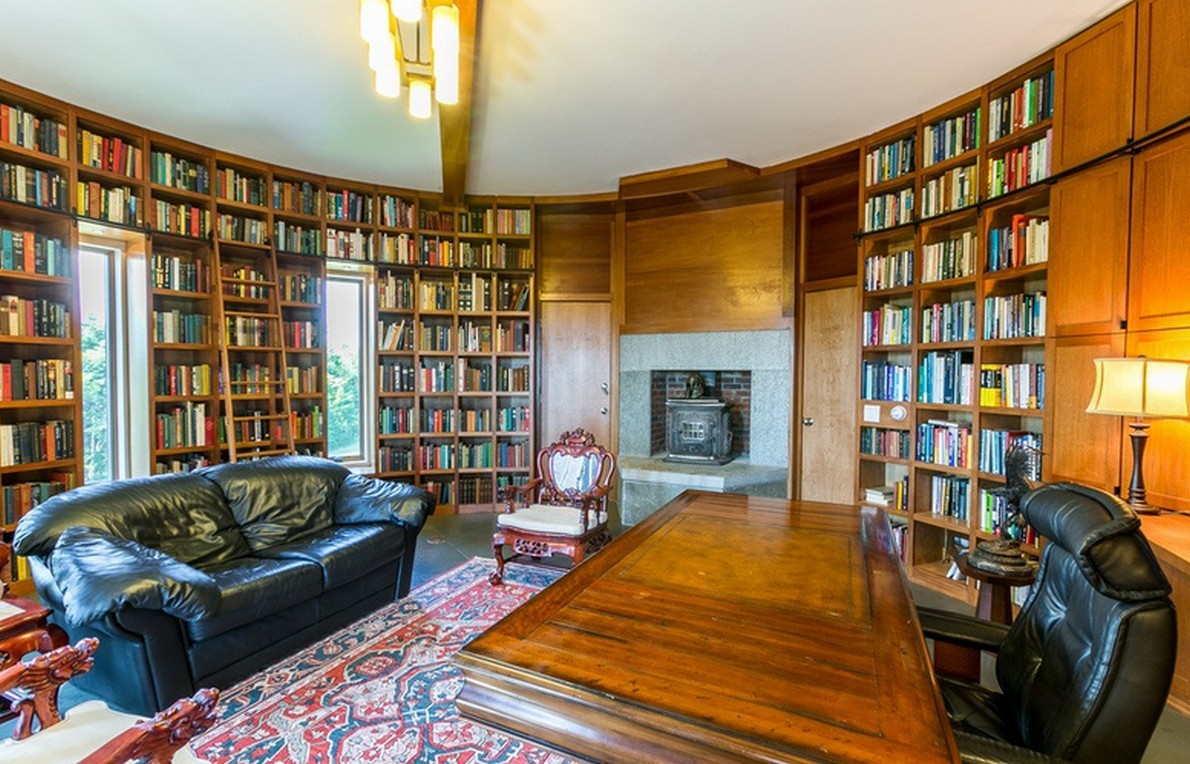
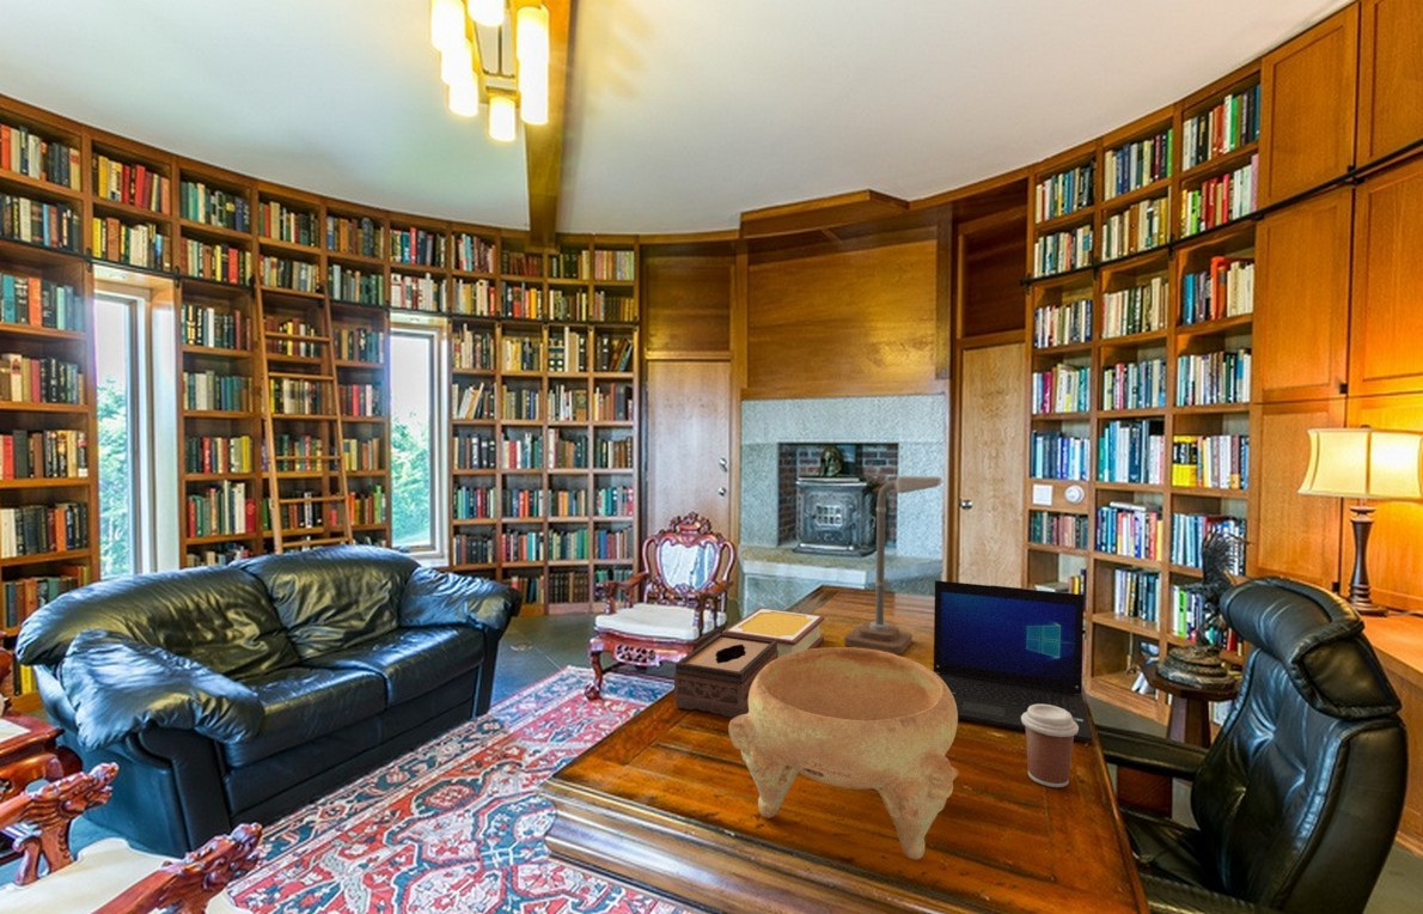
+ book [721,607,826,658]
+ desk lamp [843,475,942,656]
+ decorative bowl [727,646,960,860]
+ tissue box [673,632,778,719]
+ coffee cup [1021,705,1079,788]
+ laptop [933,579,1093,743]
